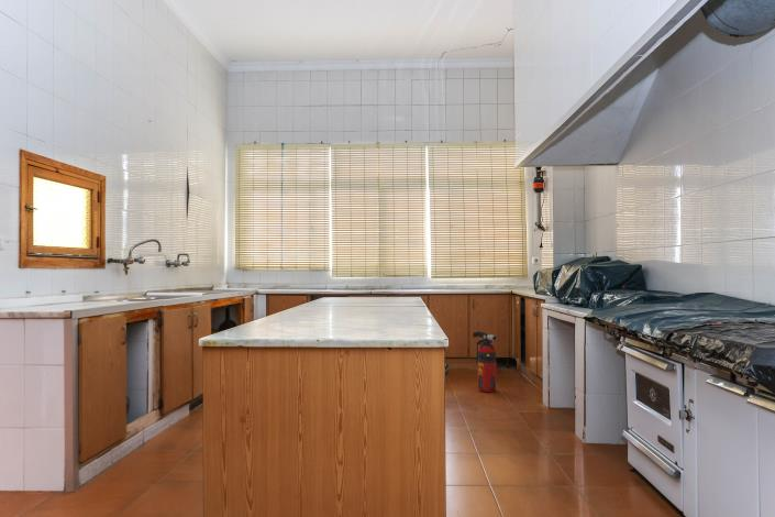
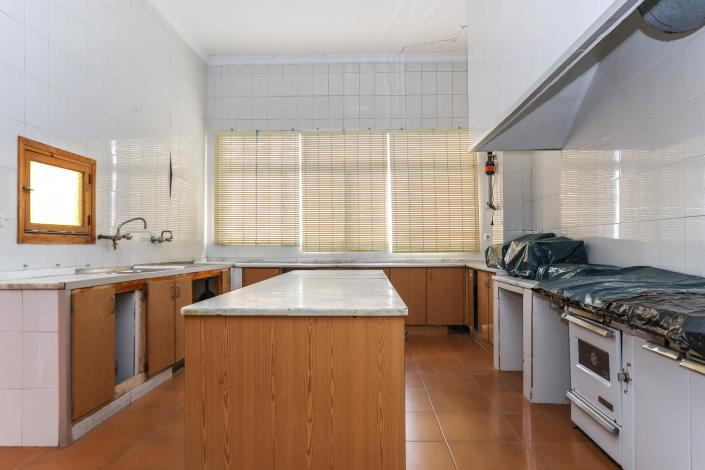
- fire extinguisher [472,330,497,393]
